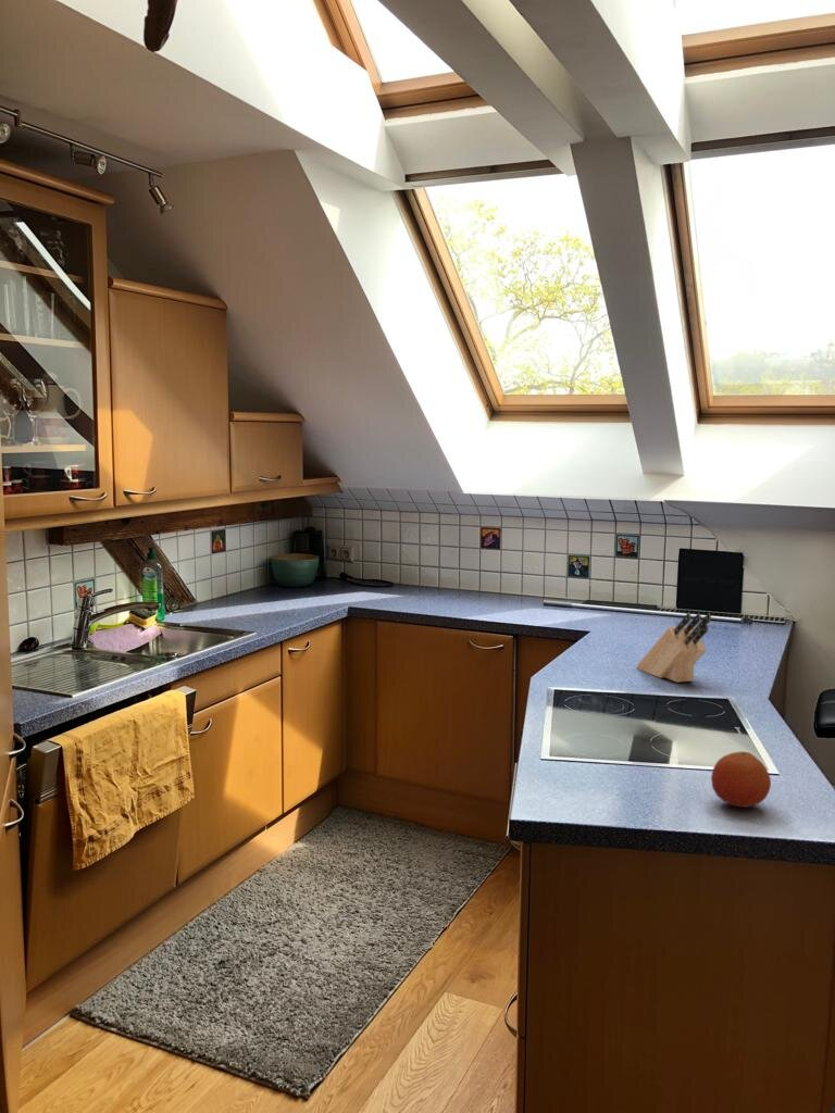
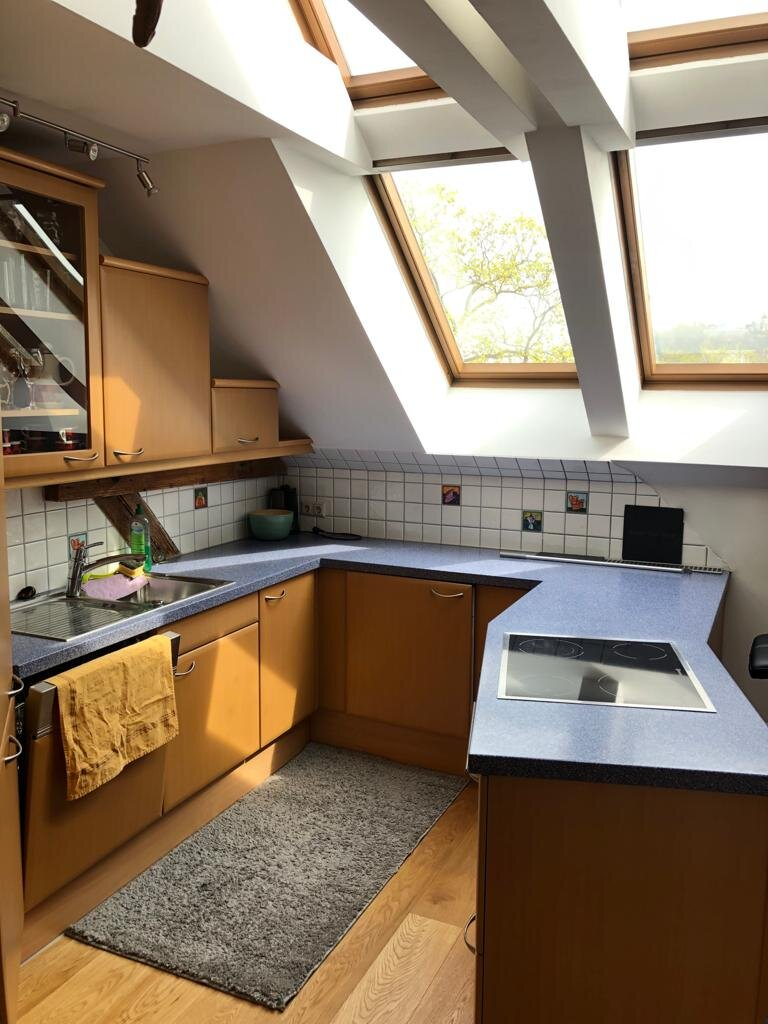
- knife block [635,612,712,684]
- fruit [710,750,772,809]
